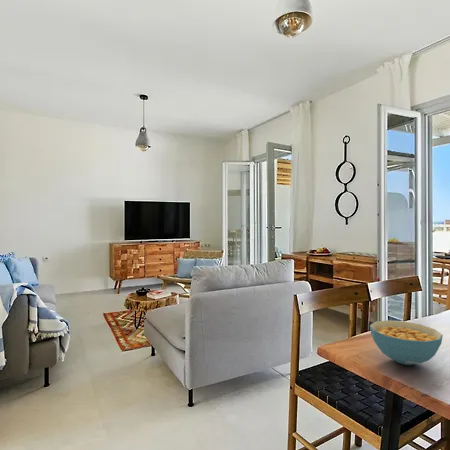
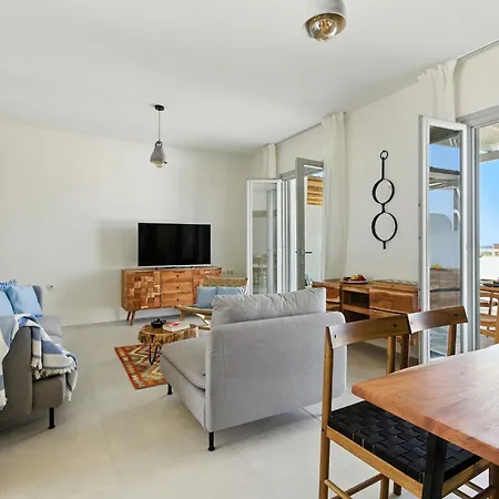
- cereal bowl [369,319,444,366]
